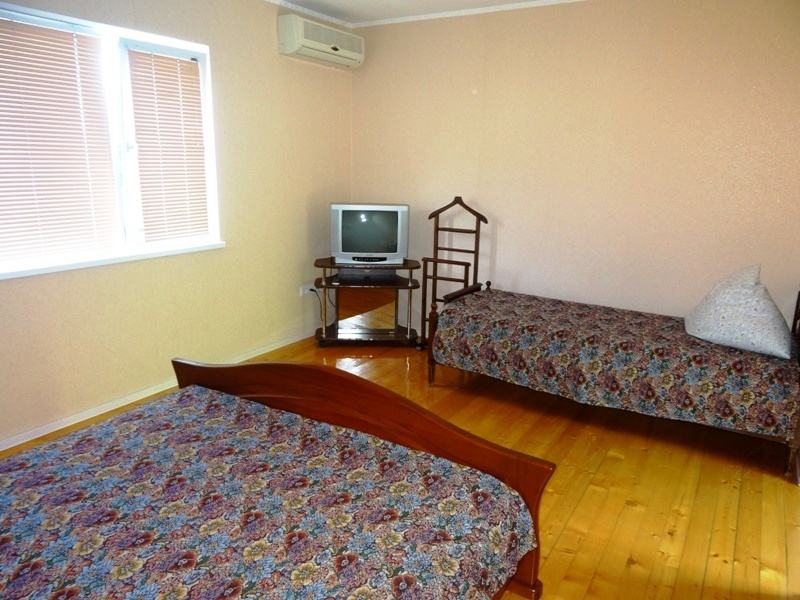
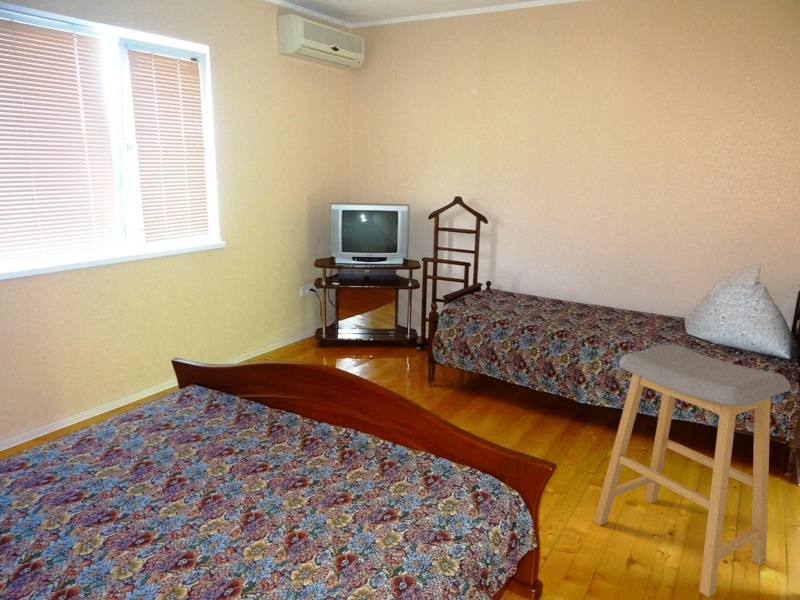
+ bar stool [593,343,792,598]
